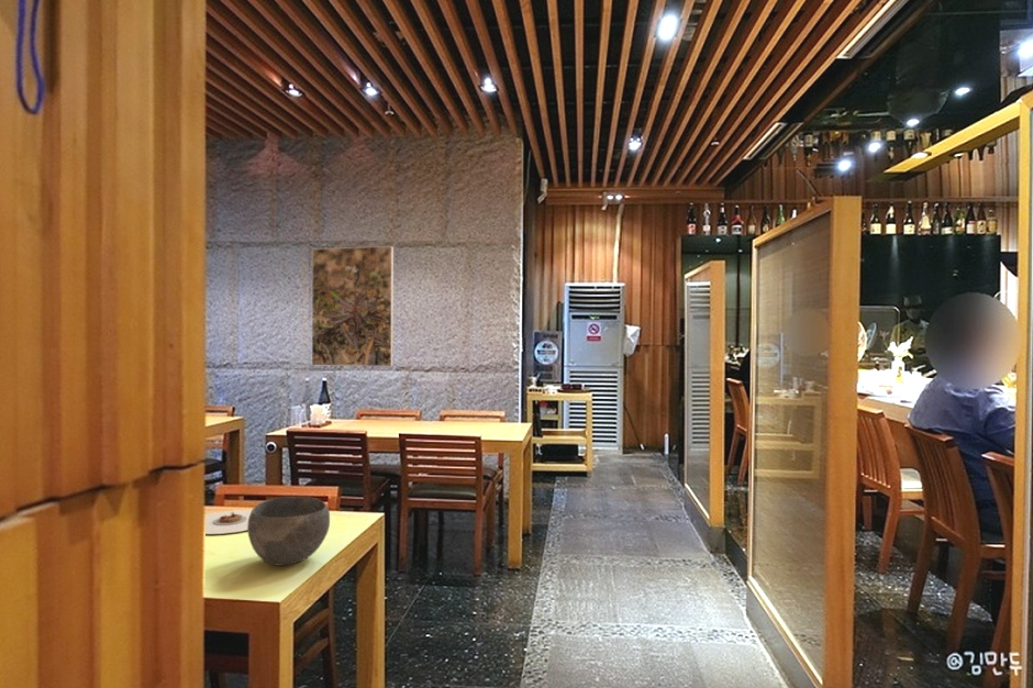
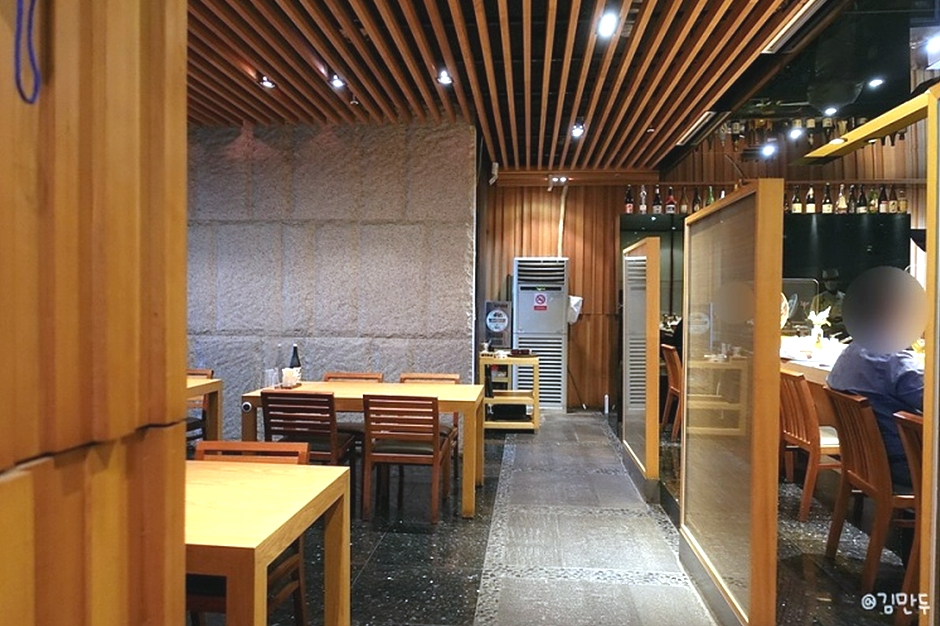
- bowl [246,496,331,567]
- plate [204,509,253,535]
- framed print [311,245,395,367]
